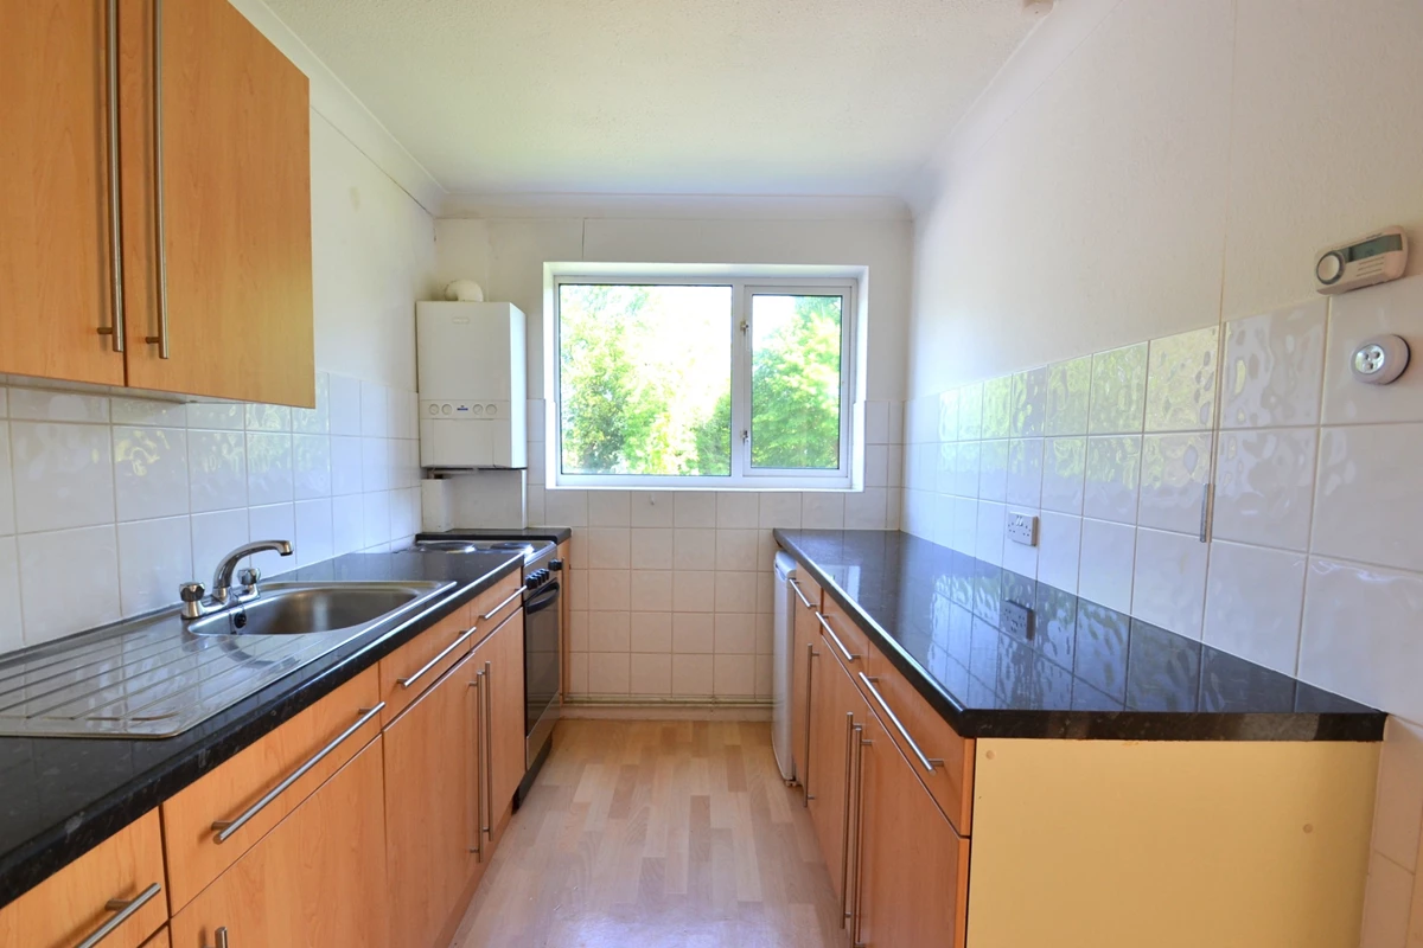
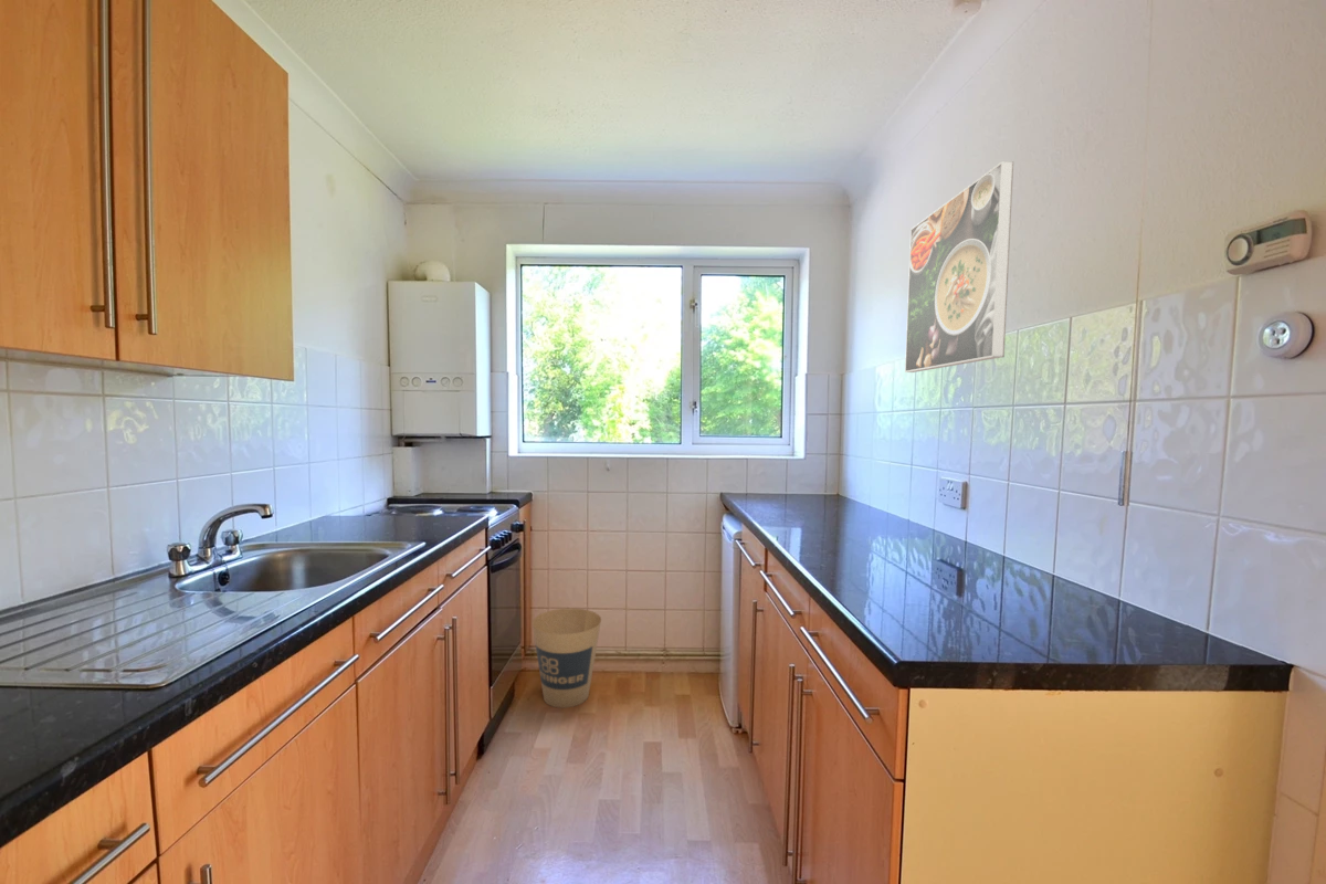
+ trash can [532,608,602,709]
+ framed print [904,160,1014,373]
